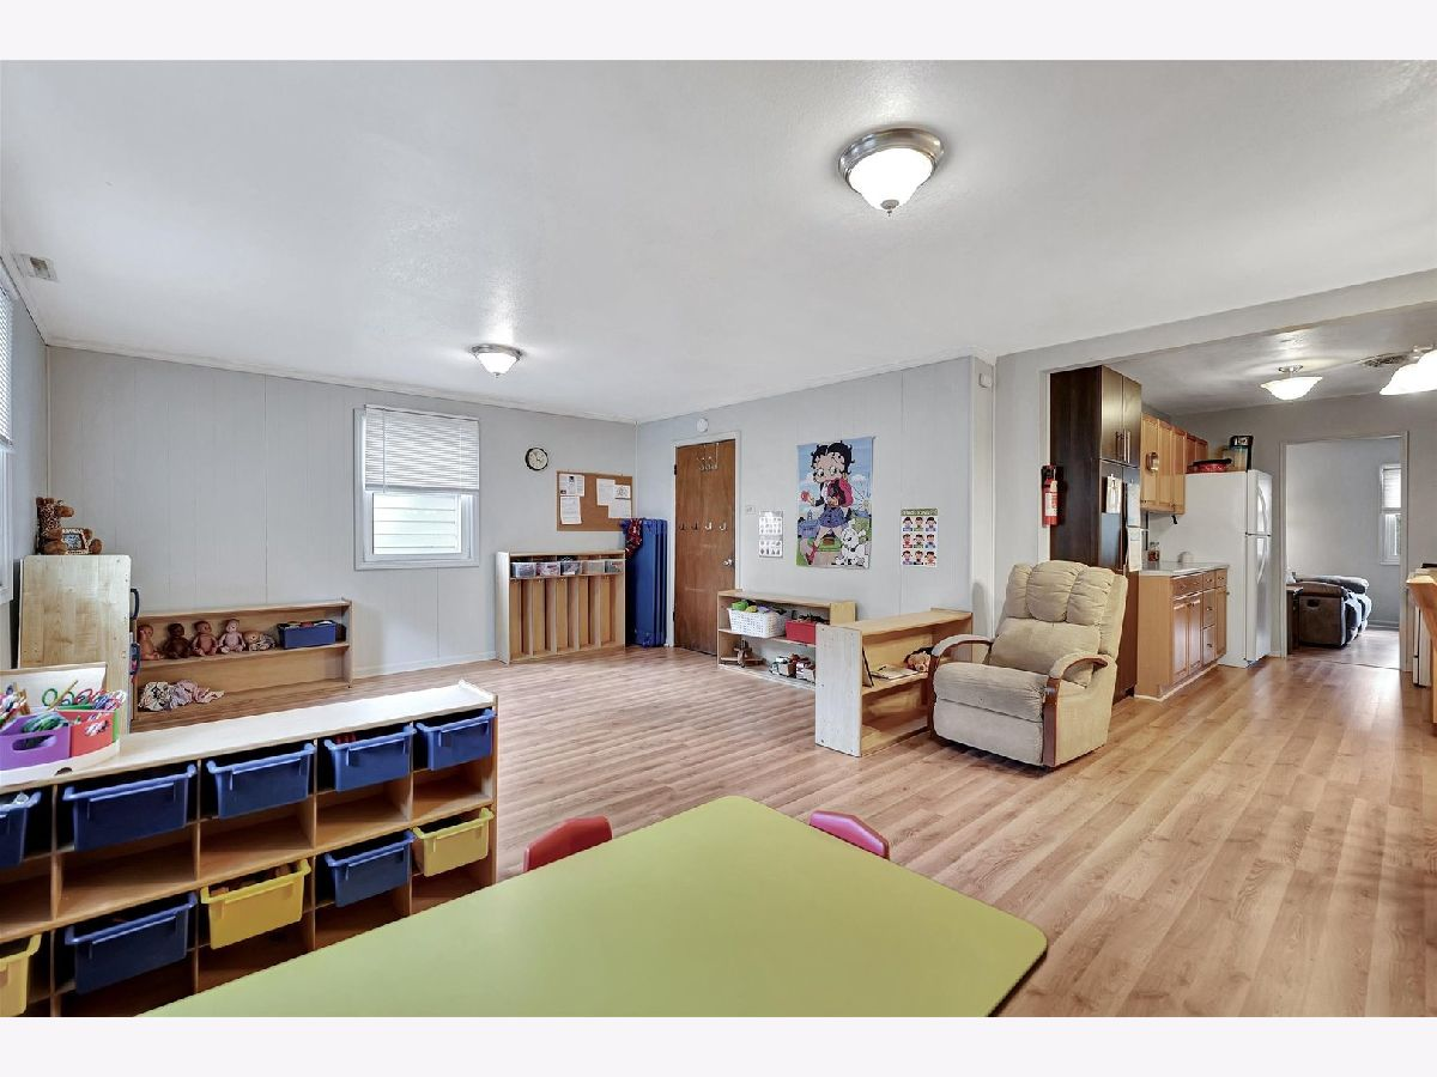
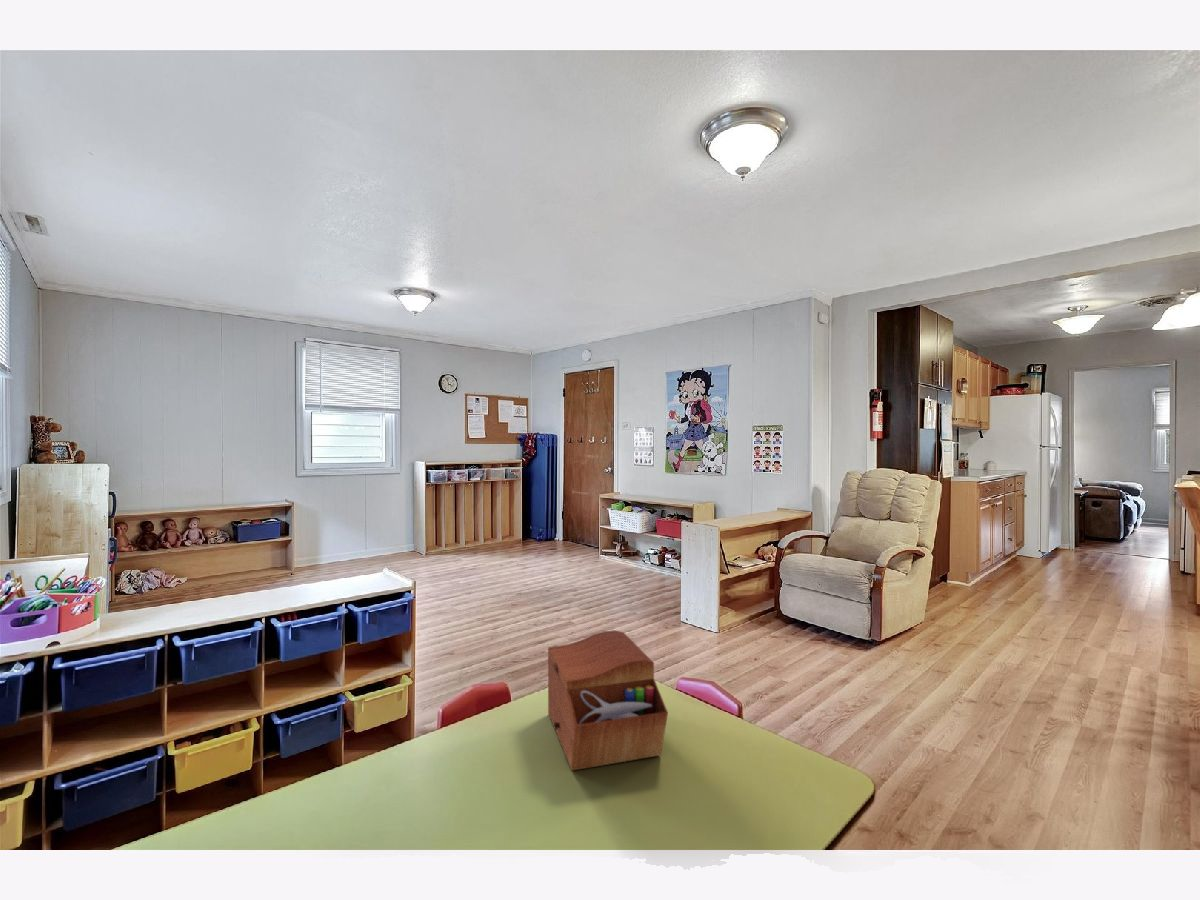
+ sewing box [547,629,669,772]
